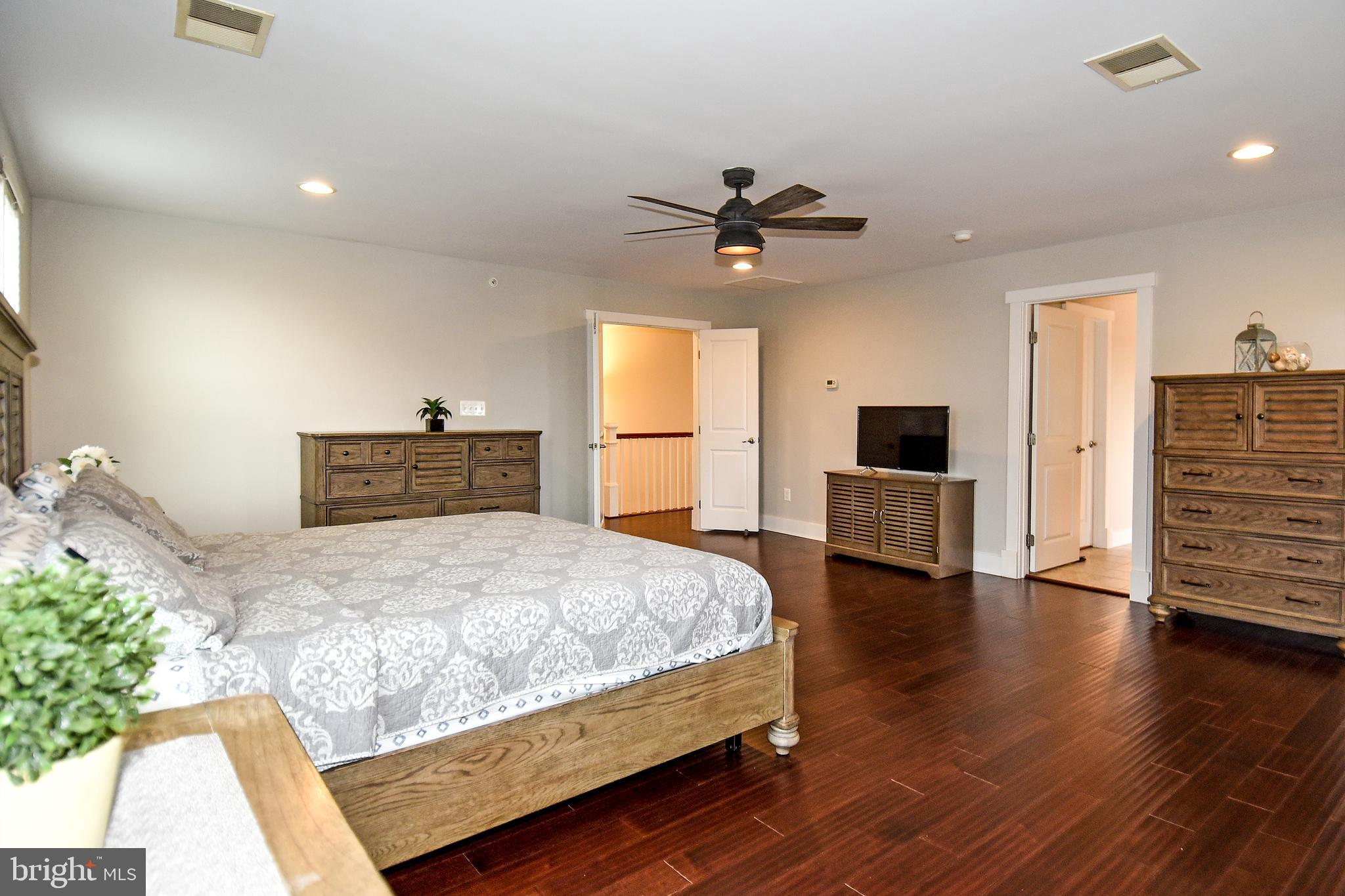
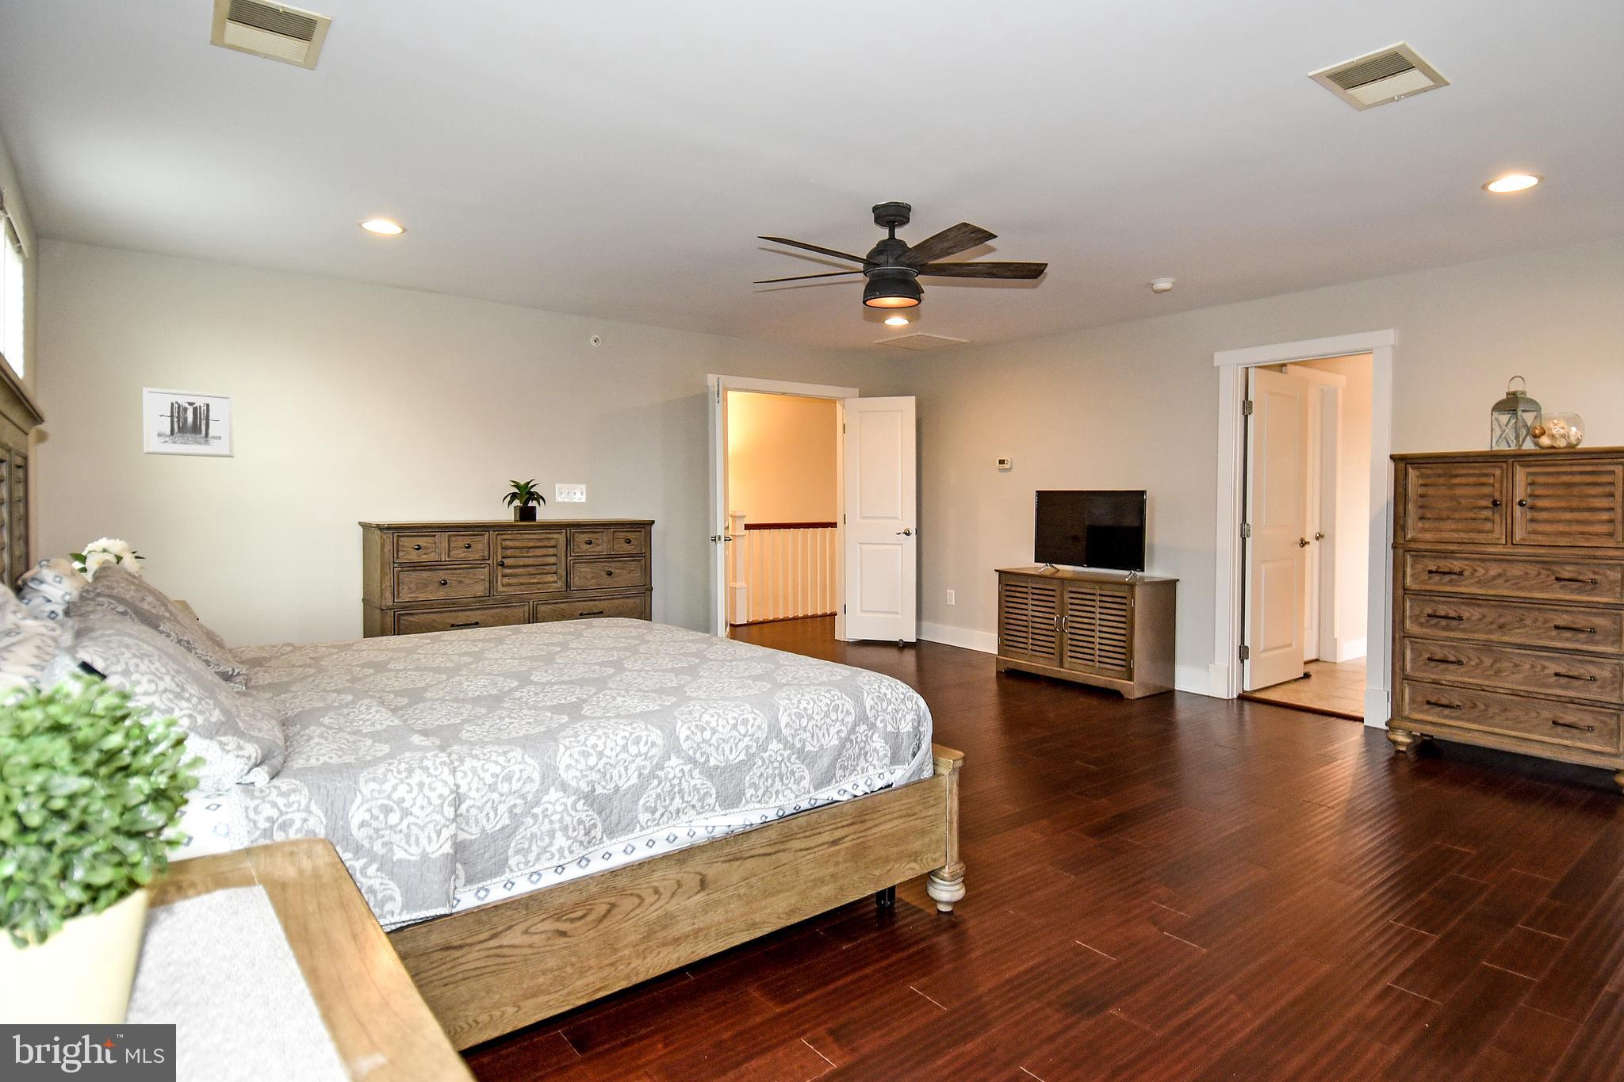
+ wall art [142,386,235,458]
